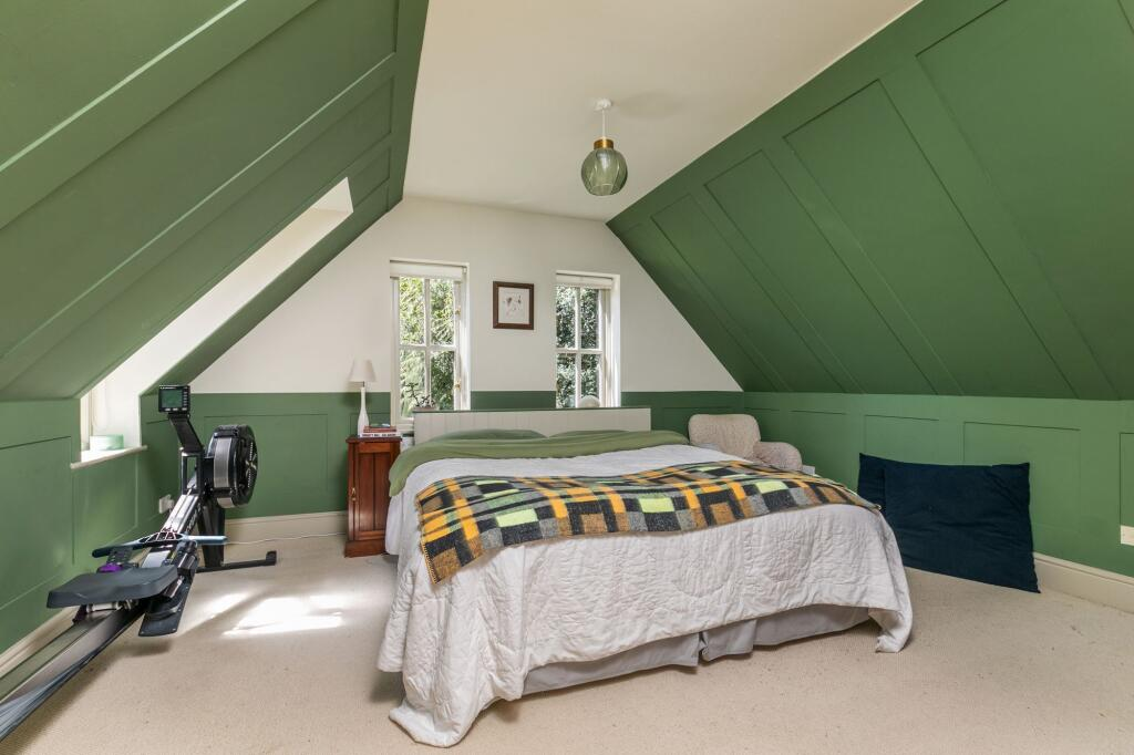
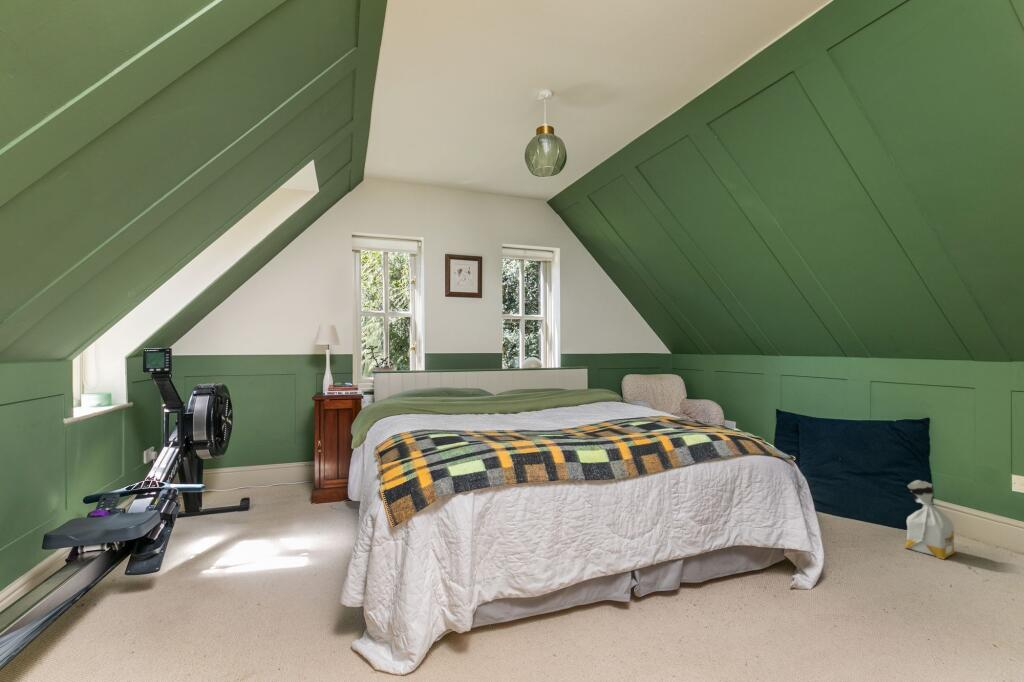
+ bag [903,479,957,560]
